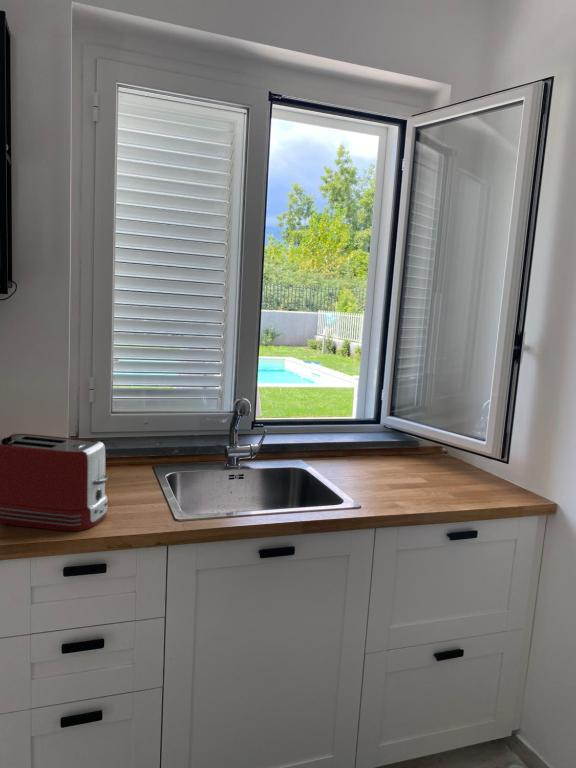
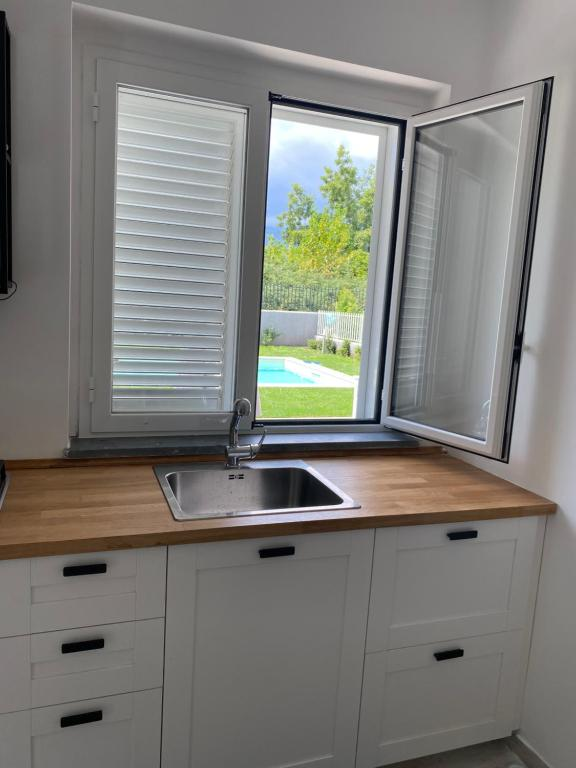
- toaster [0,433,109,532]
